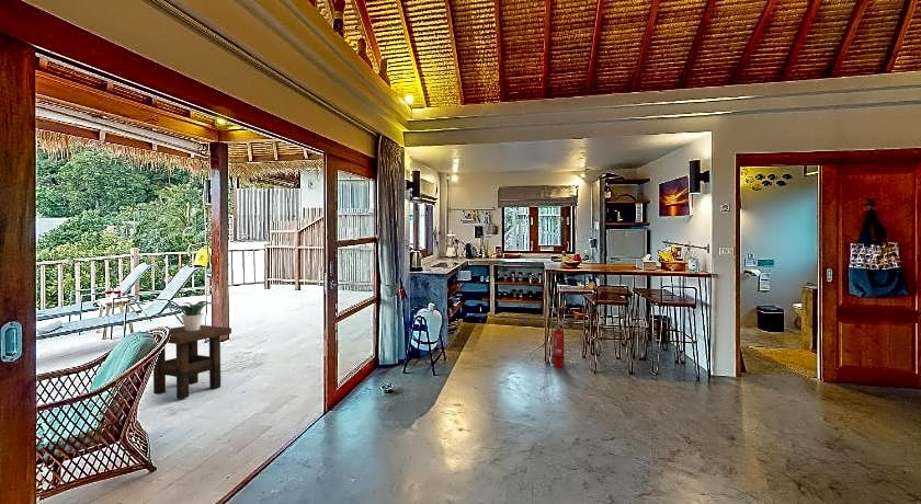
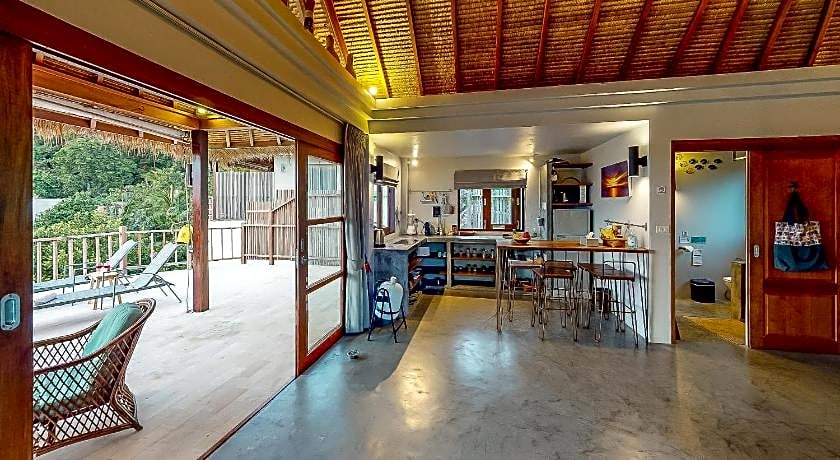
- fire extinguisher [550,320,570,368]
- potted plant [177,300,216,331]
- side table [152,324,232,400]
